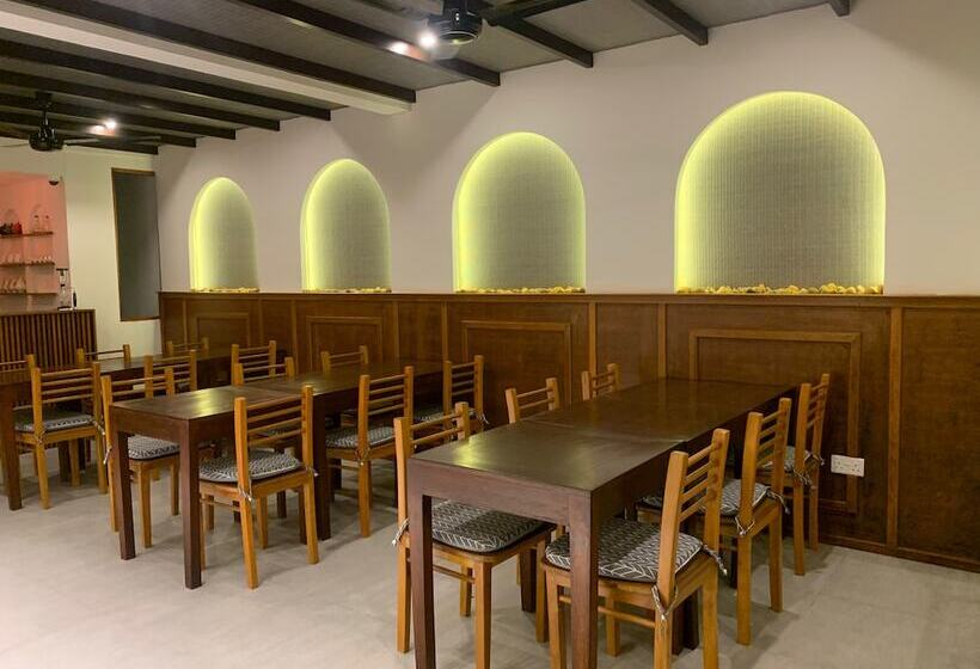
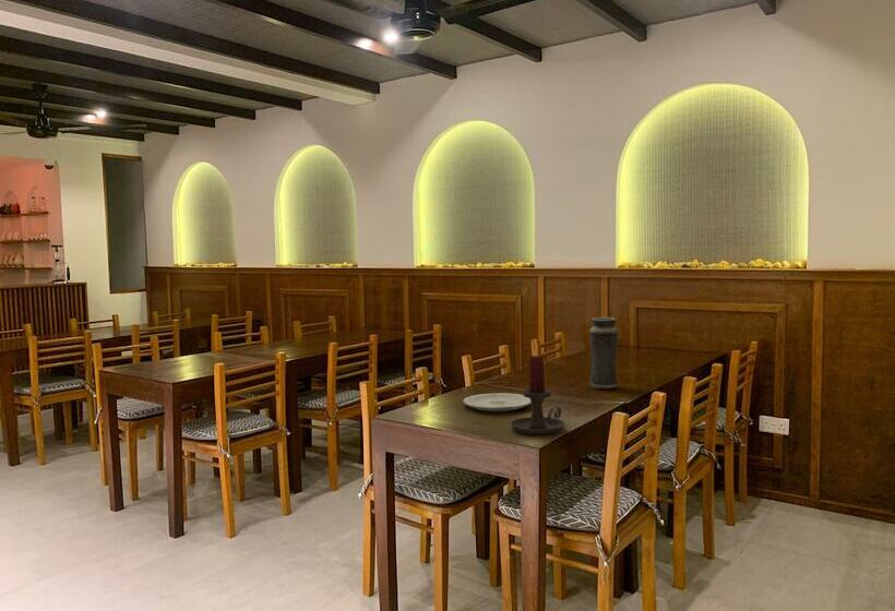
+ candle holder [510,355,565,435]
+ vase [588,316,619,390]
+ plate [462,392,532,412]
